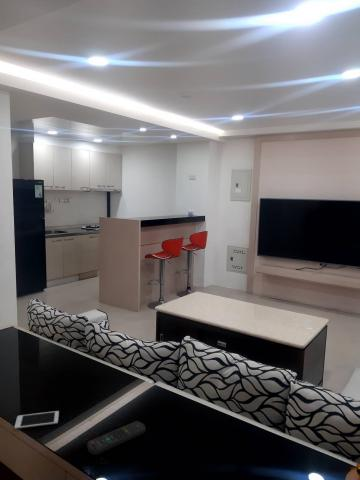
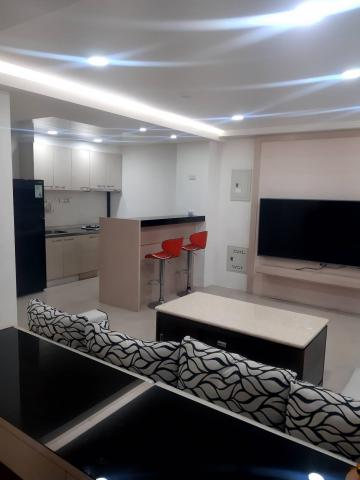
- cell phone [14,410,60,430]
- remote control [86,420,147,456]
